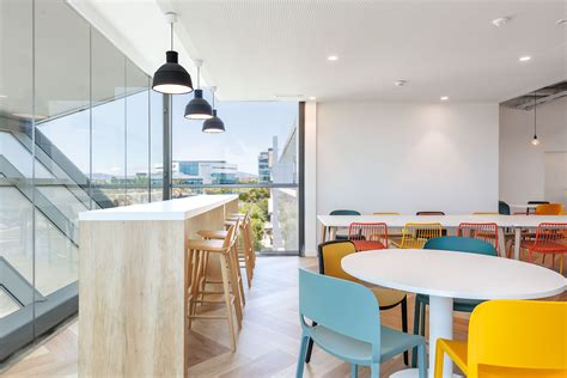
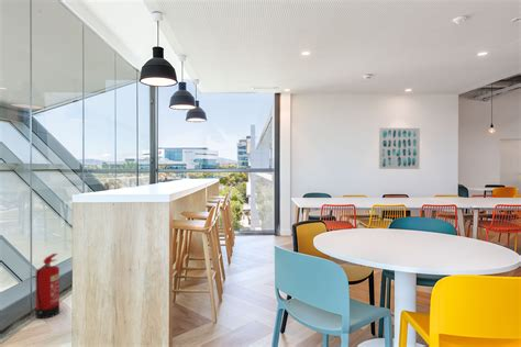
+ fire extinguisher [34,253,60,320]
+ wall art [377,127,421,170]
